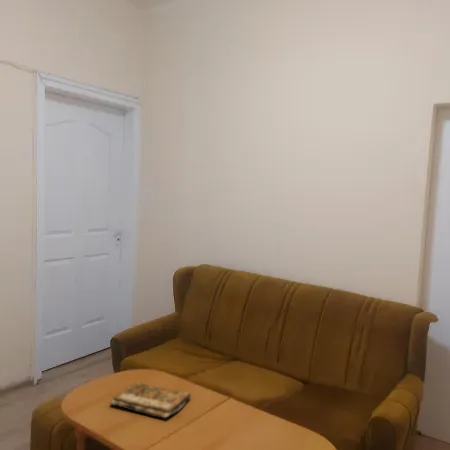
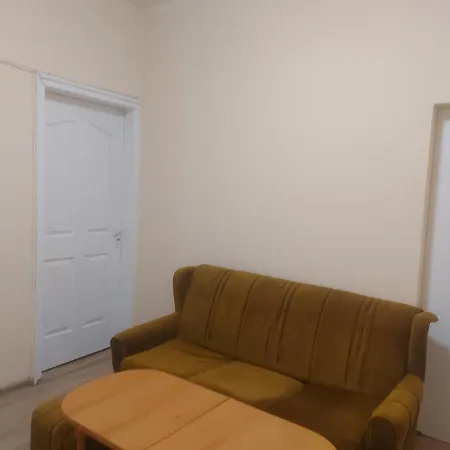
- book [109,382,192,419]
